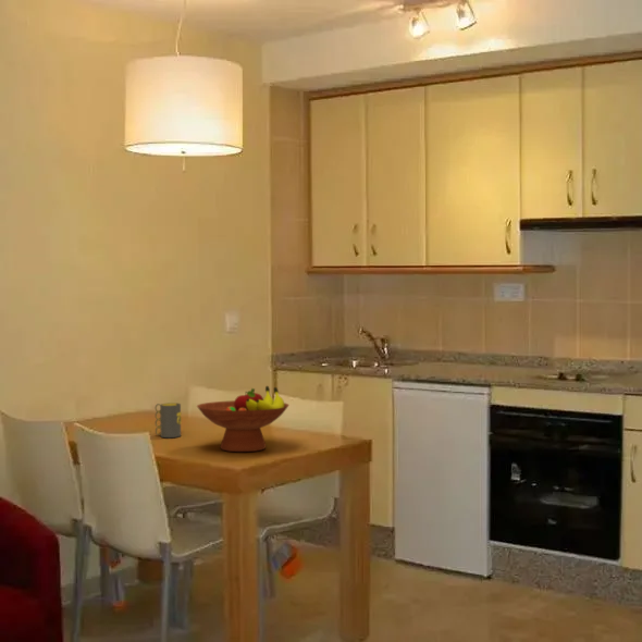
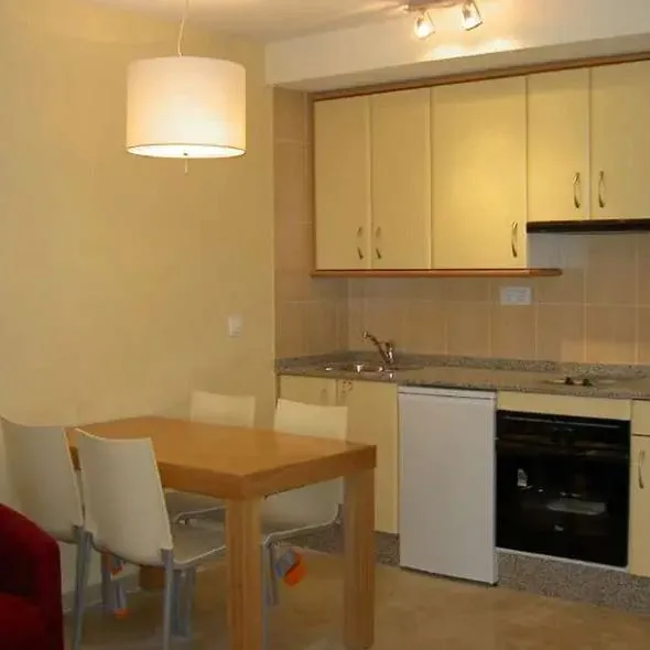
- mug [155,402,183,439]
- fruit bowl [196,385,291,453]
